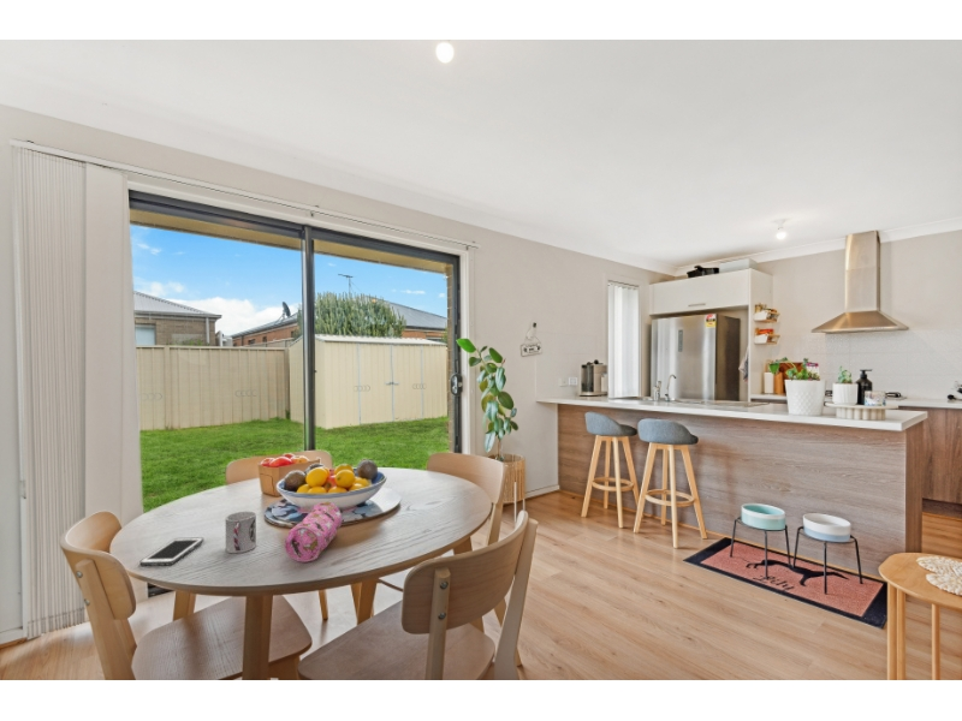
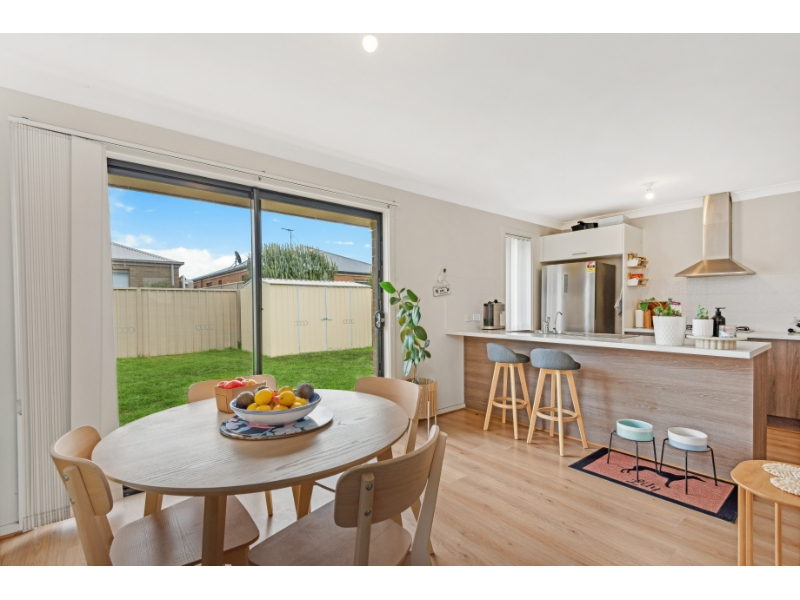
- pencil case [284,501,343,564]
- cup [225,511,257,554]
- cell phone [138,536,204,567]
